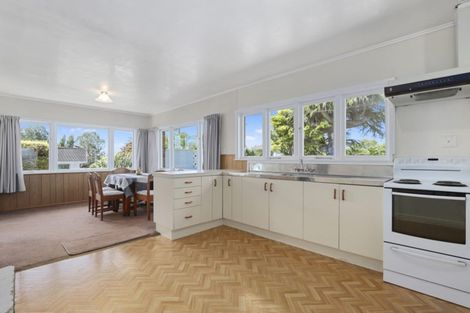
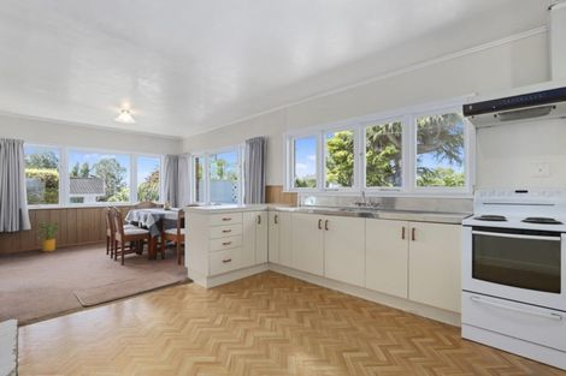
+ house plant [36,221,60,252]
